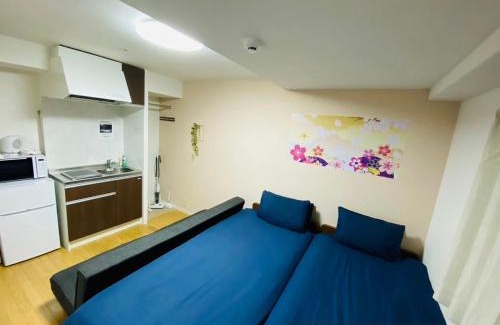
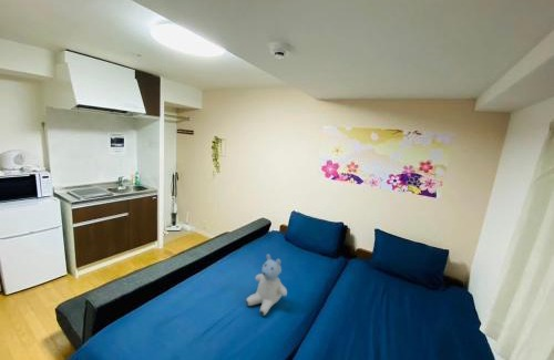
+ stuffed bear [245,254,288,316]
